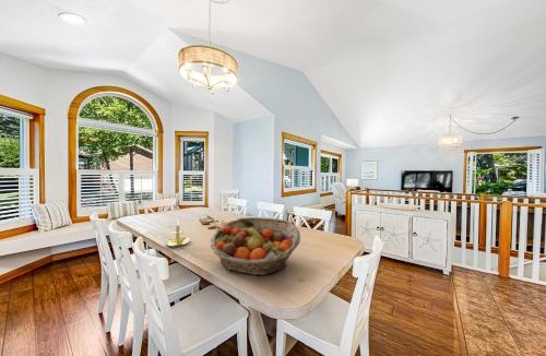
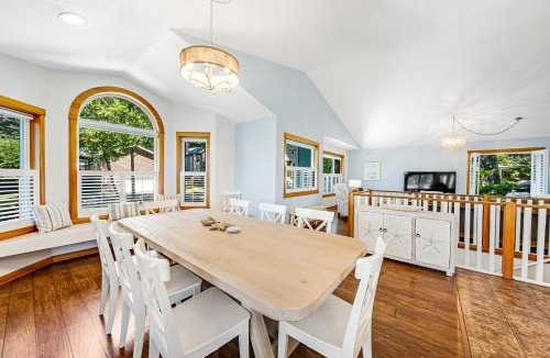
- fruit basket [209,216,301,276]
- candle holder [164,218,191,248]
